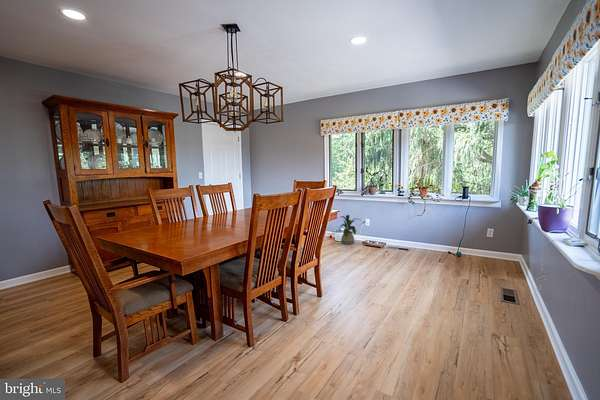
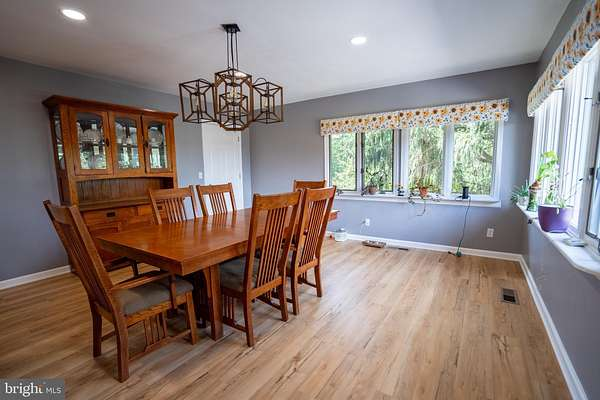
- house plant [336,214,362,245]
